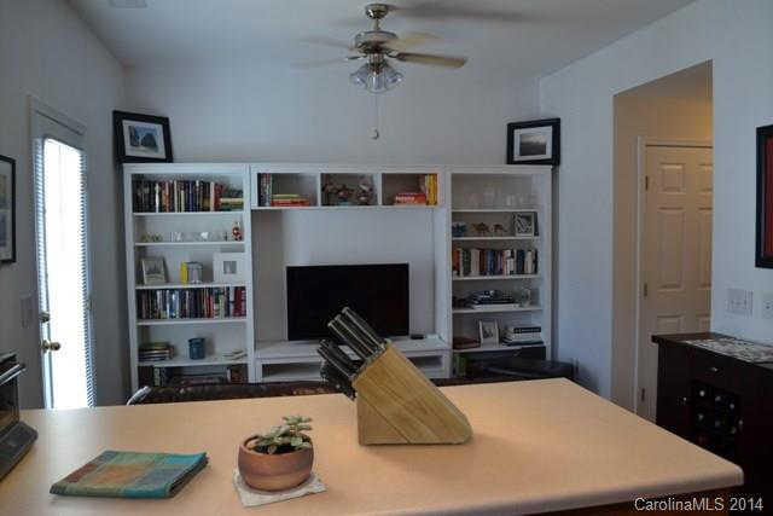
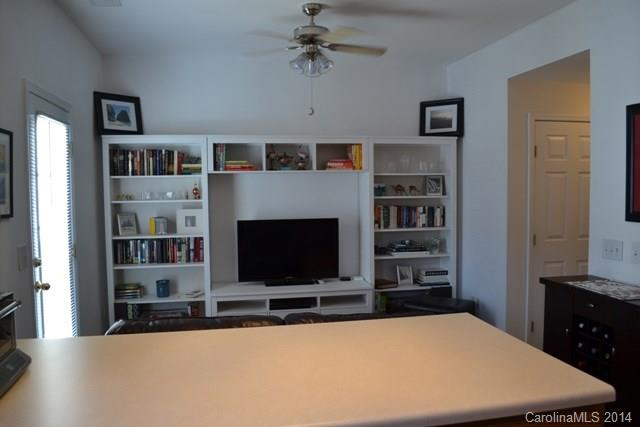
- succulent plant [232,412,327,508]
- dish towel [48,450,210,499]
- knife block [315,306,475,446]
